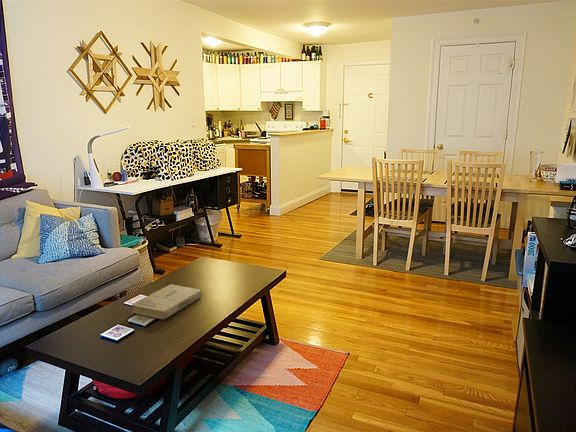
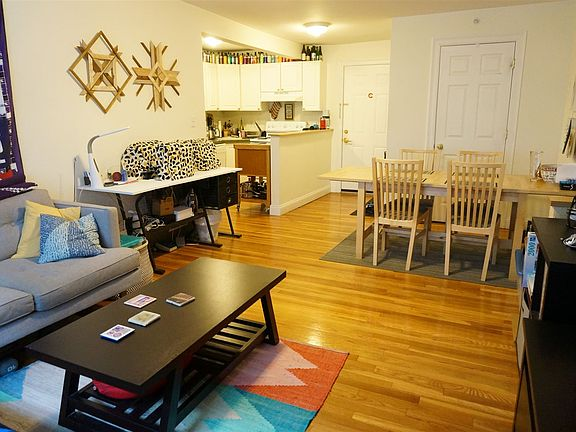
- book [130,283,203,320]
